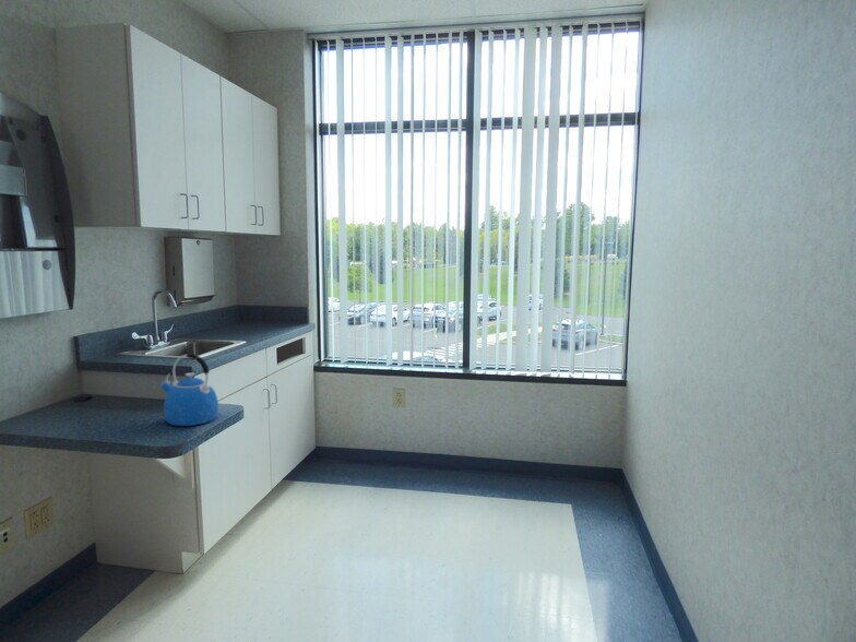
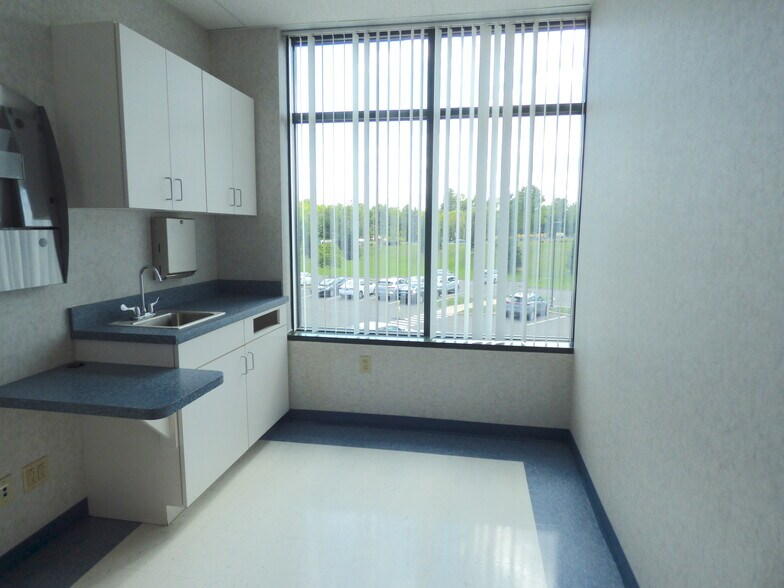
- kettle [159,353,219,427]
